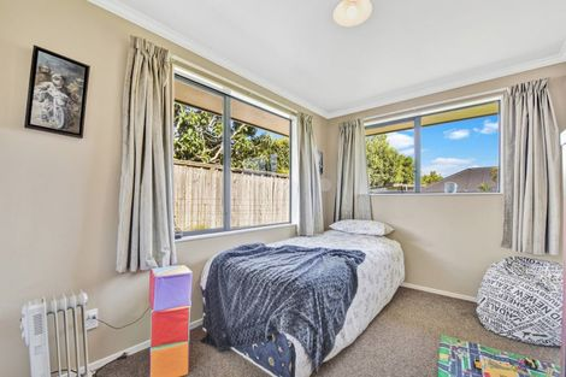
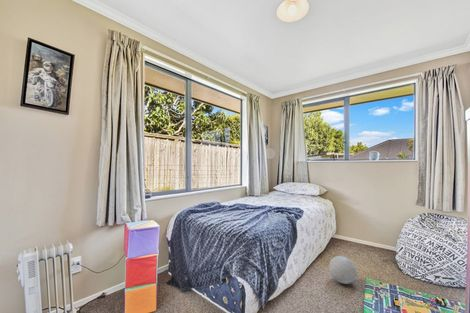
+ ball [328,255,358,285]
